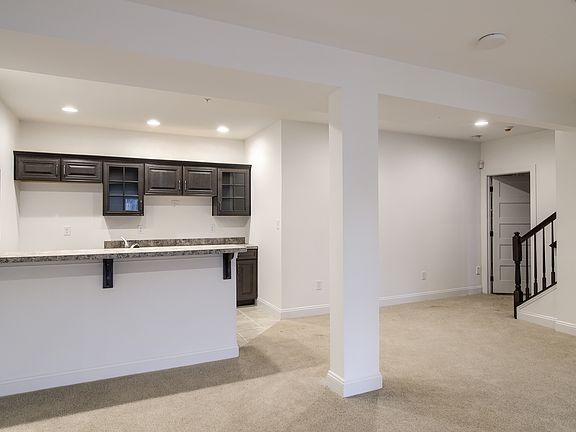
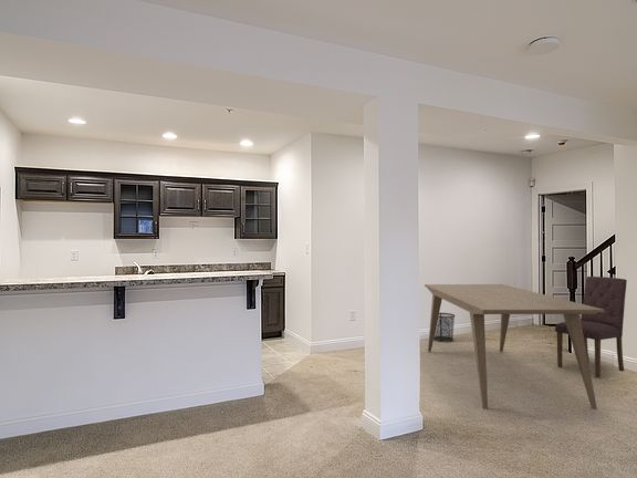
+ waste bin [434,312,457,343]
+ dining table [424,283,604,411]
+ dining chair [554,276,628,380]
